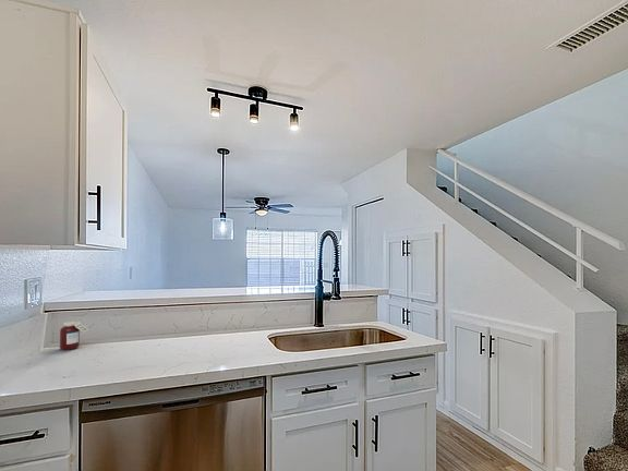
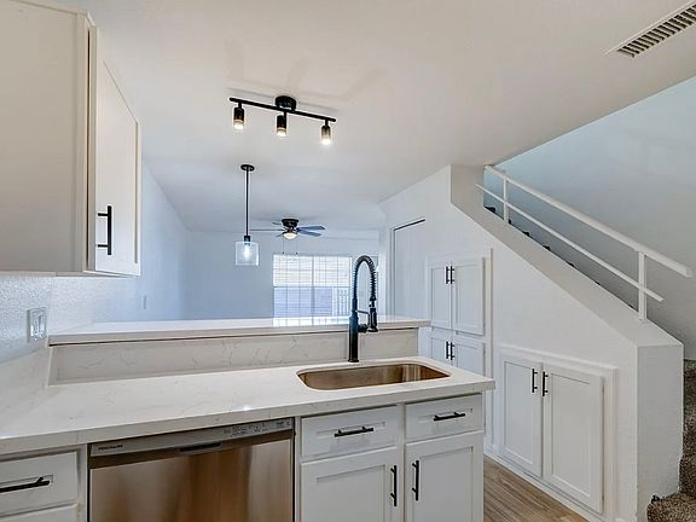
- jar [59,321,89,351]
